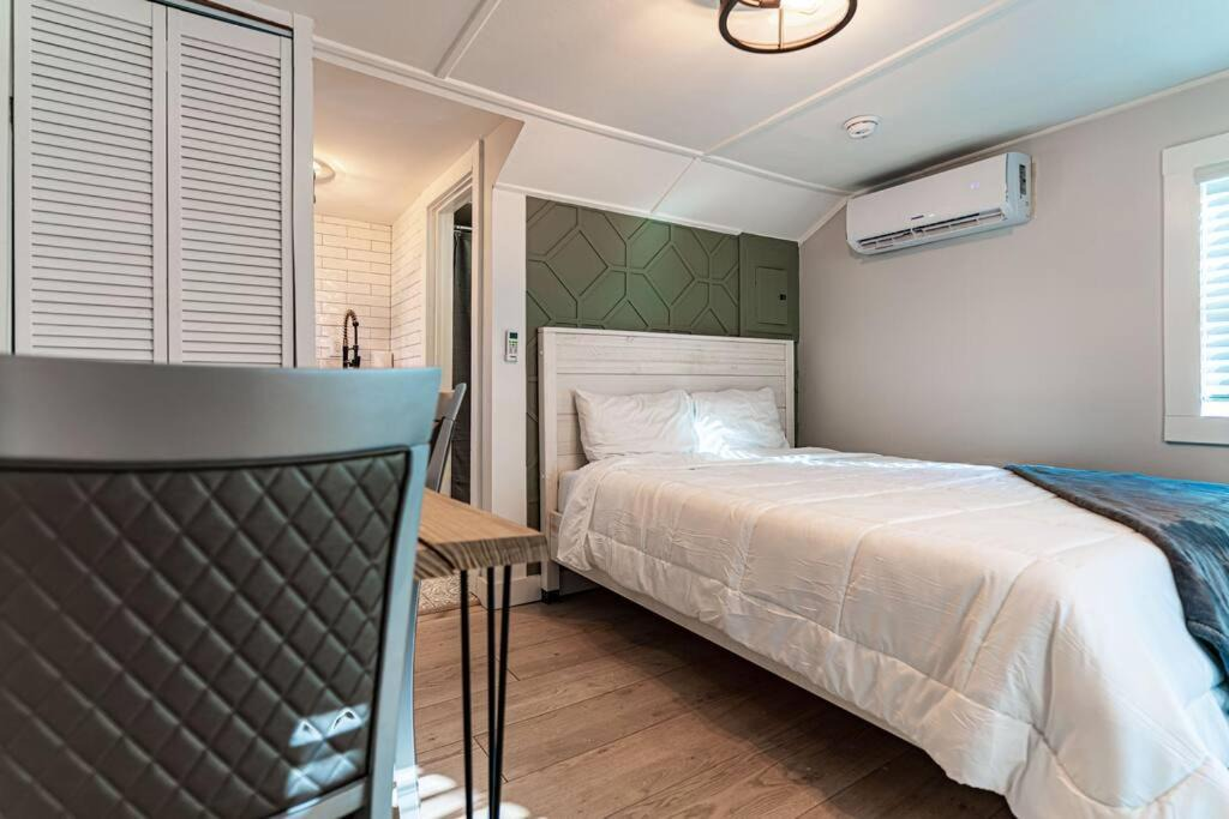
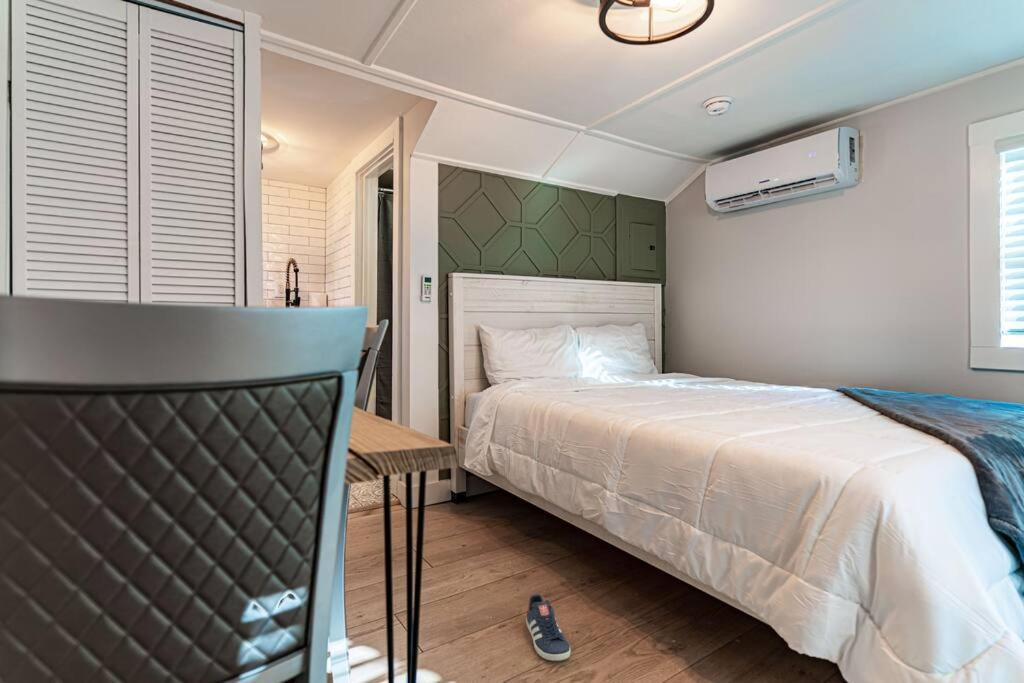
+ sneaker [525,593,571,662]
